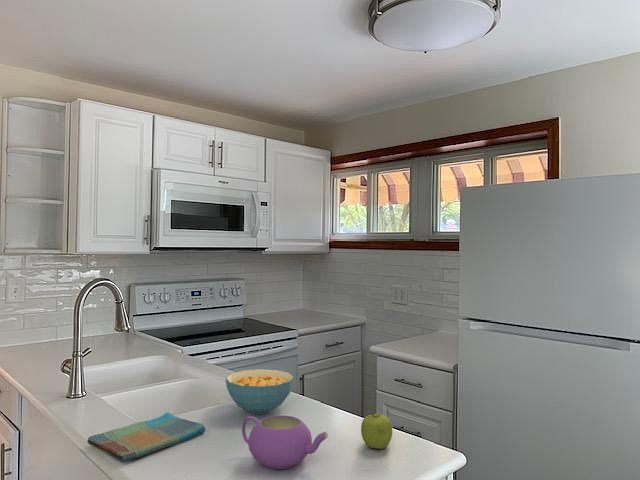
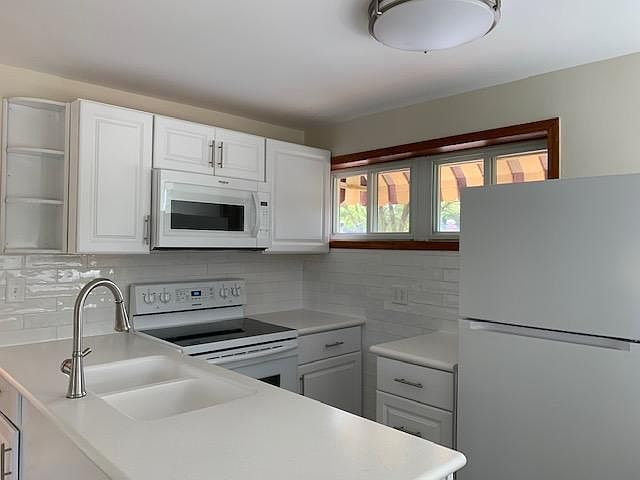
- fruit [360,413,393,450]
- teapot [241,415,329,470]
- dish towel [86,411,206,463]
- cereal bowl [225,368,295,415]
